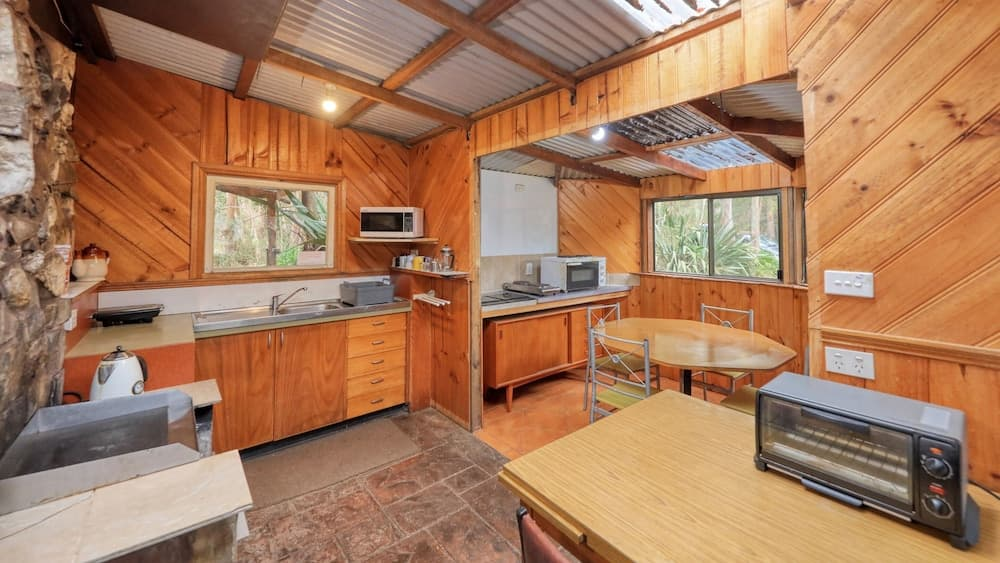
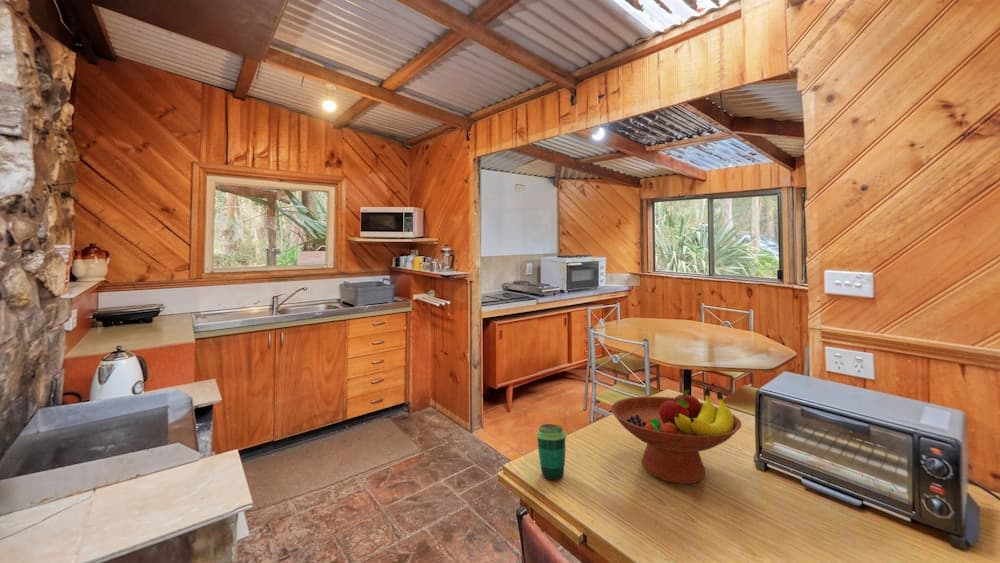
+ fruit bowl [610,387,743,485]
+ cup [535,423,567,481]
